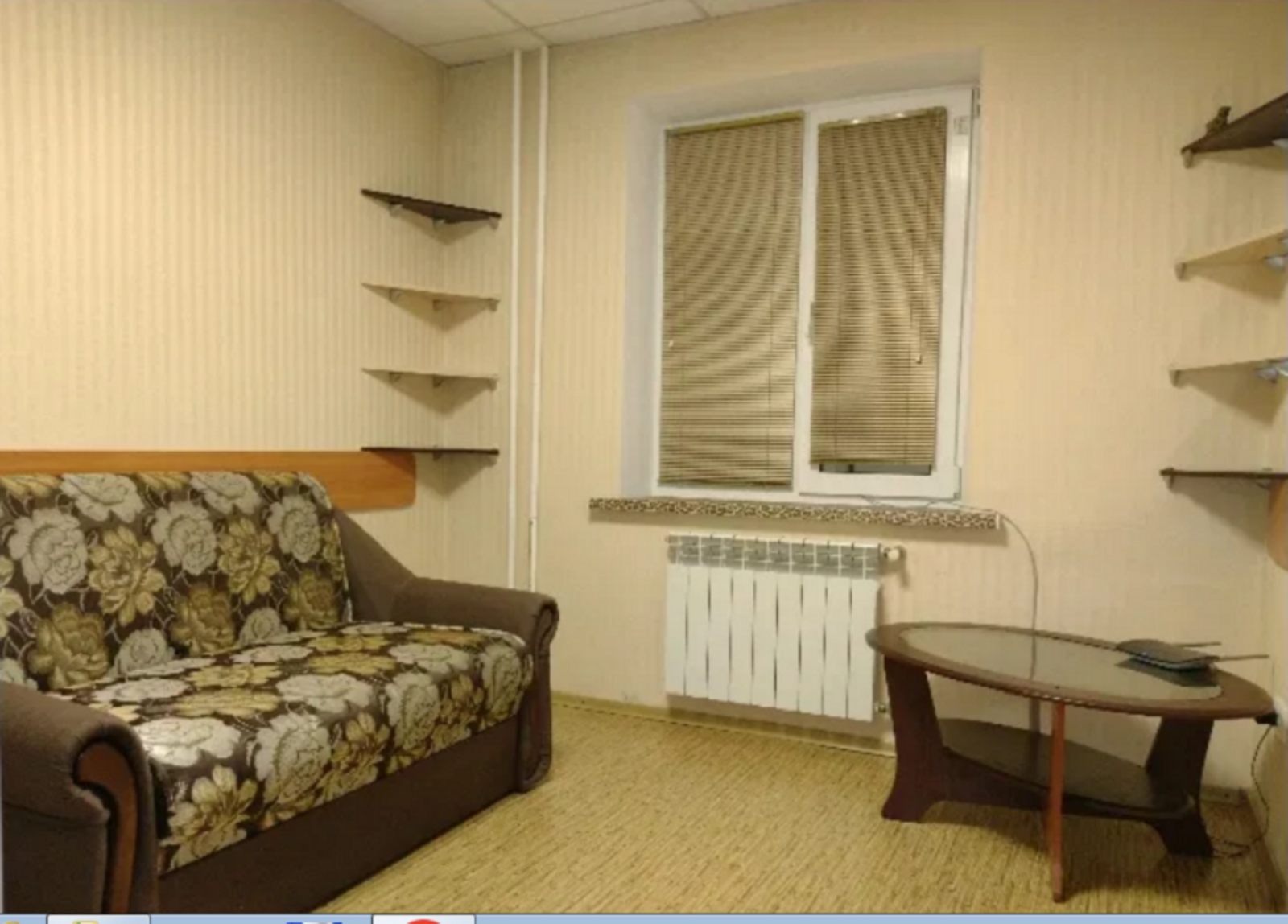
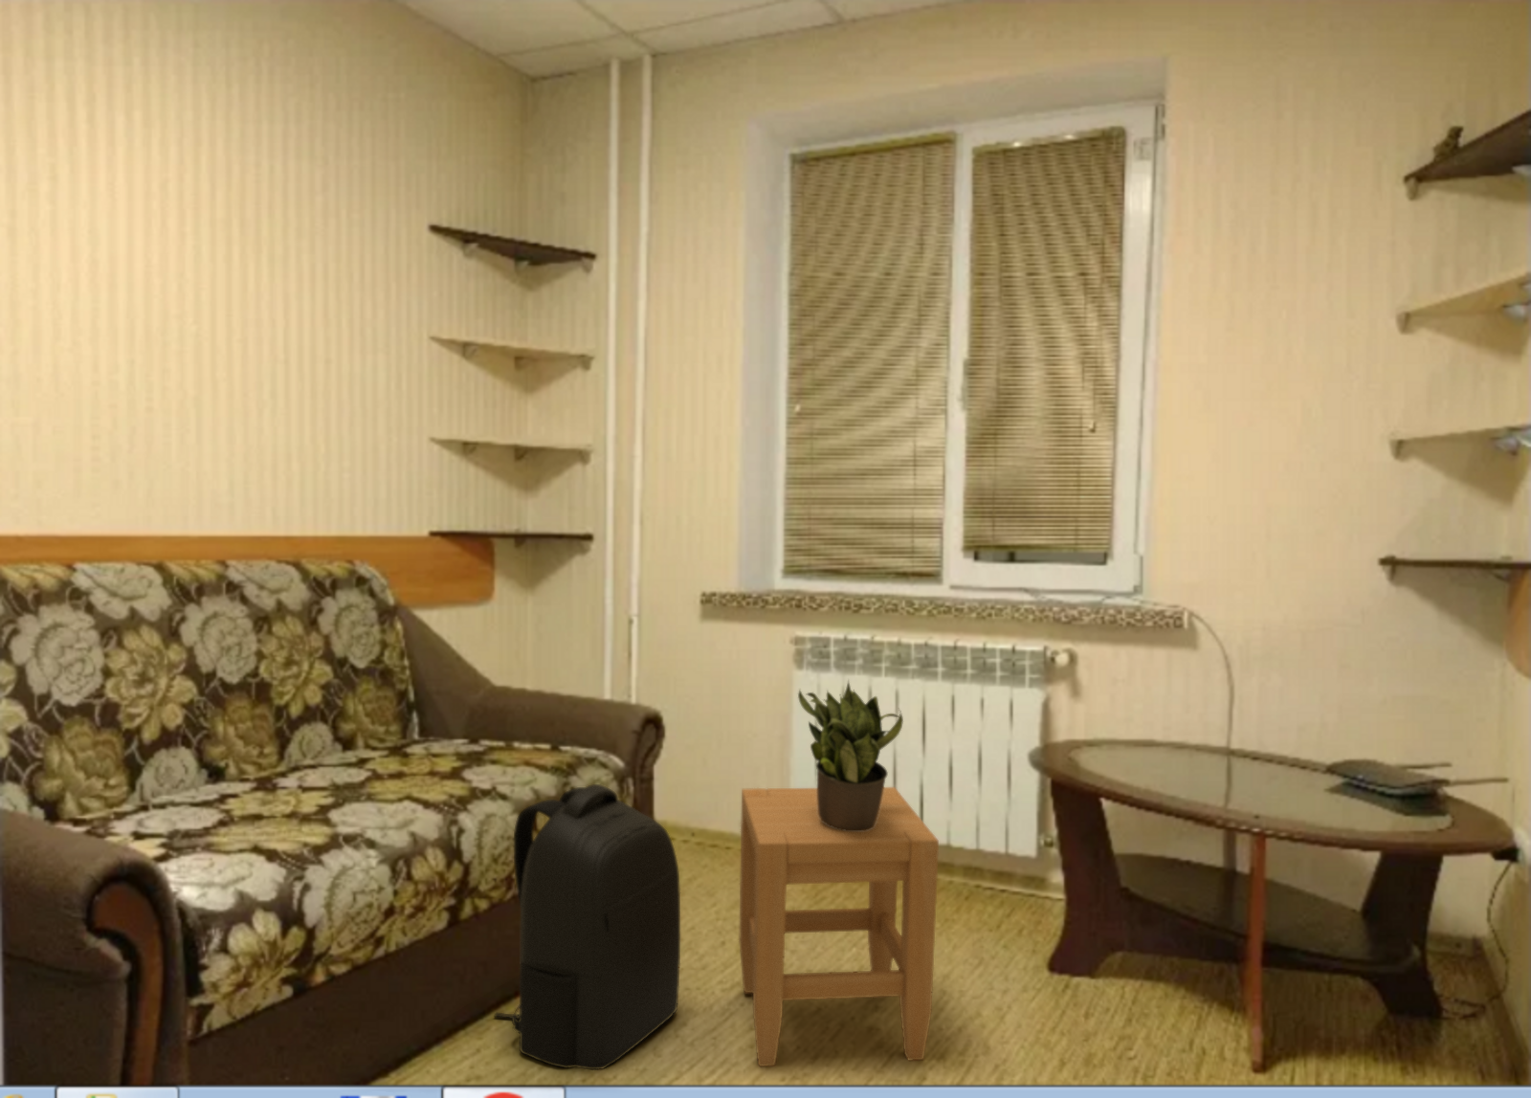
+ stool [738,787,940,1067]
+ backpack [493,783,681,1071]
+ potted plant [798,679,905,831]
